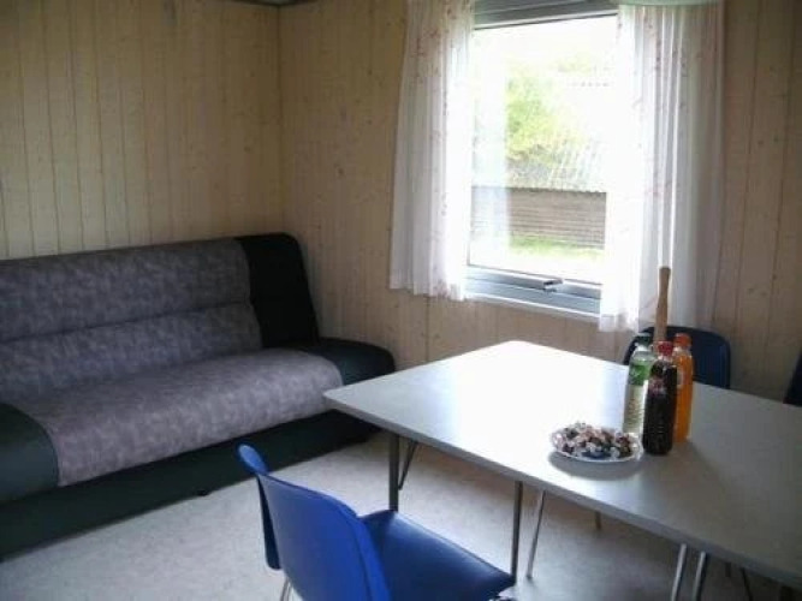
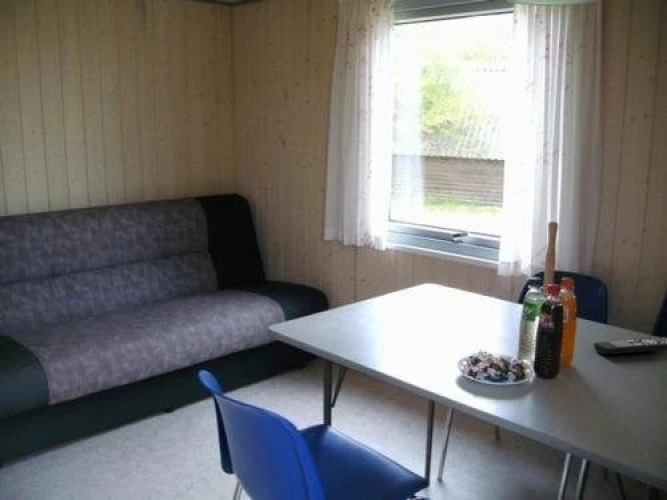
+ remote control [593,336,667,355]
